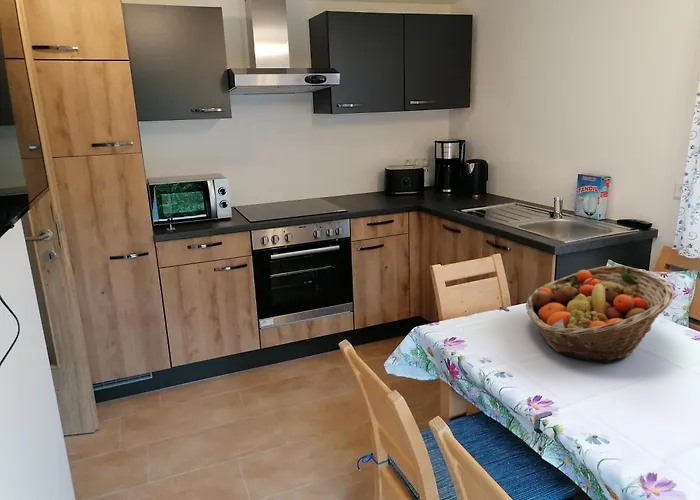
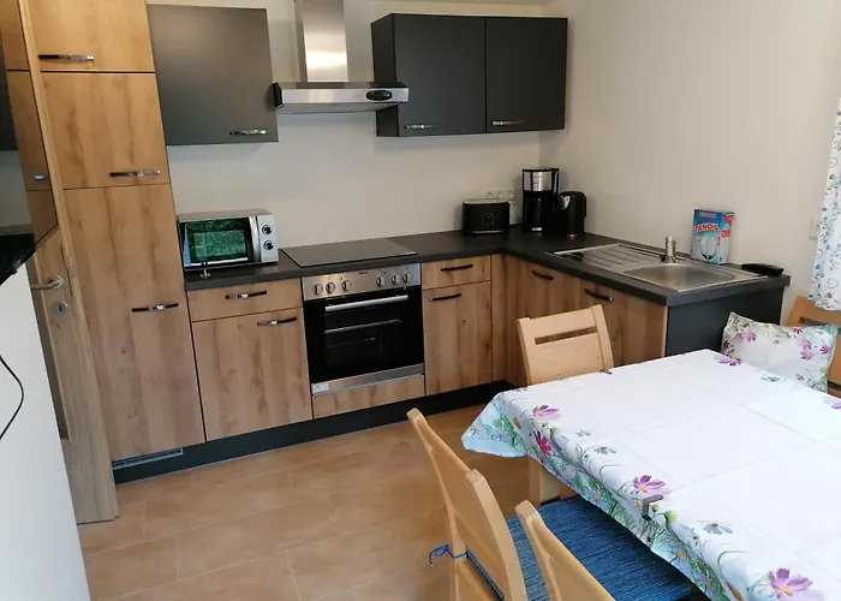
- fruit basket [525,265,676,364]
